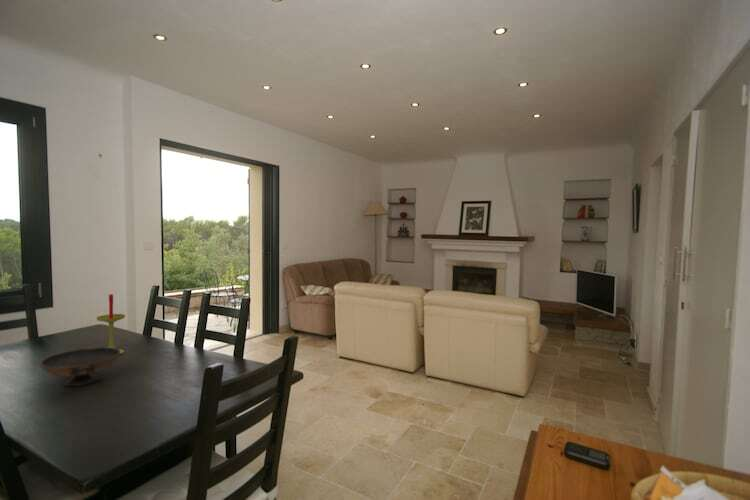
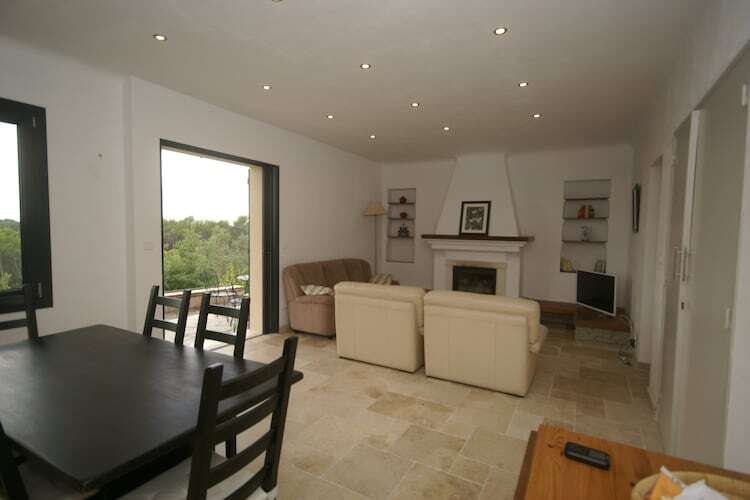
- candle [96,293,126,355]
- decorative bowl [39,346,121,387]
